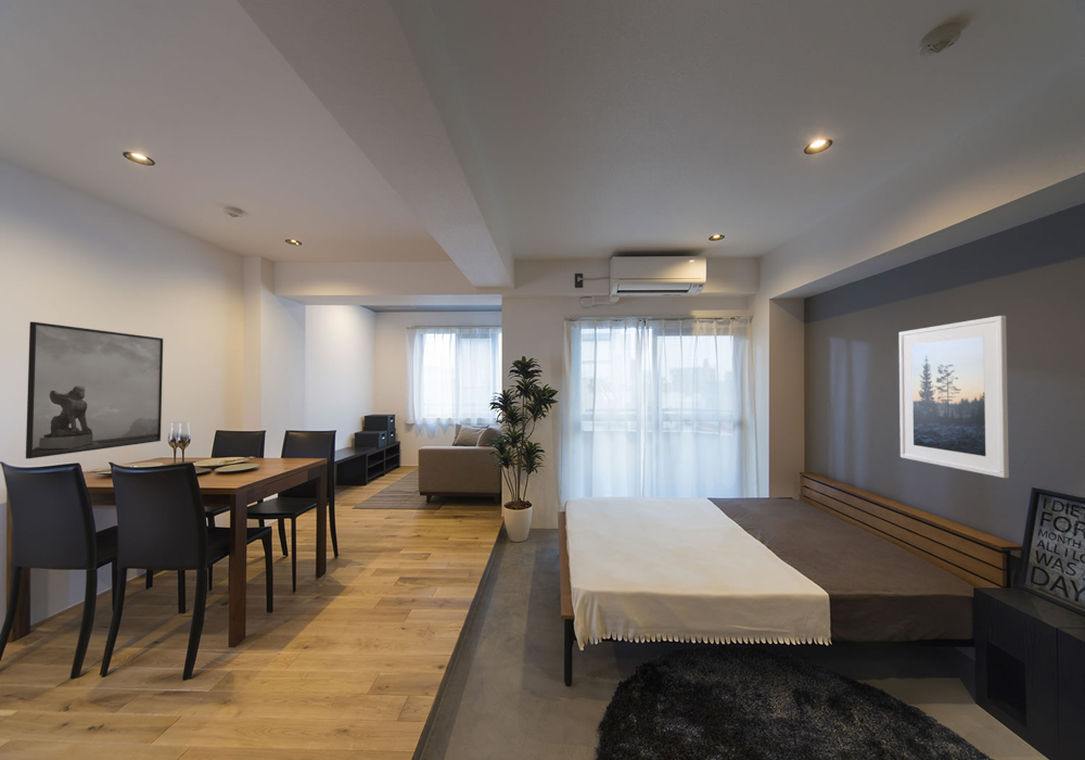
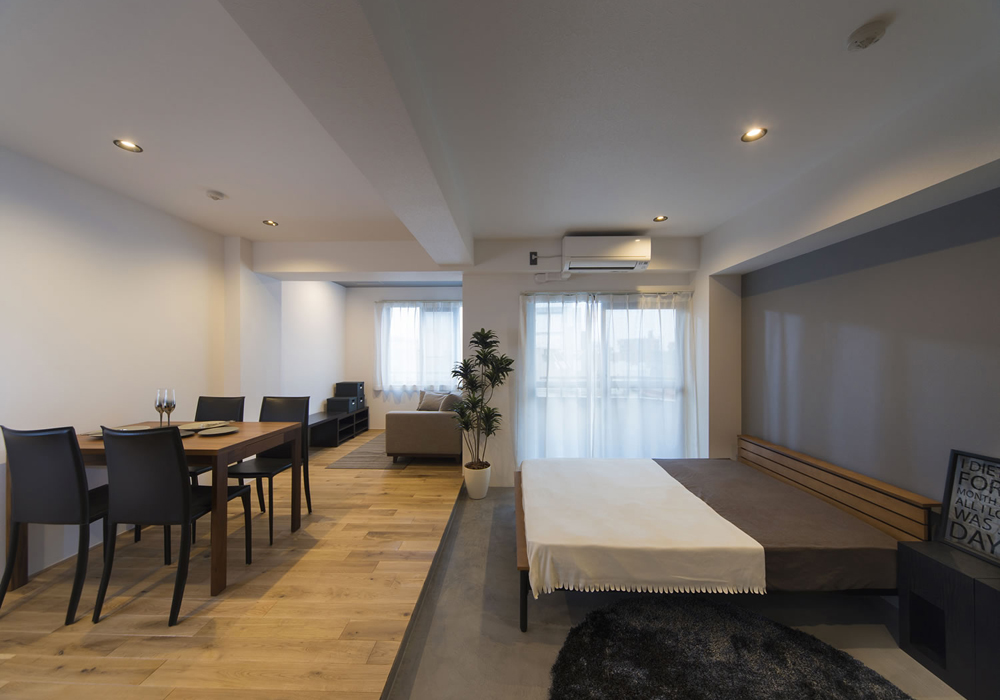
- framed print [898,315,1010,479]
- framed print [25,320,164,459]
